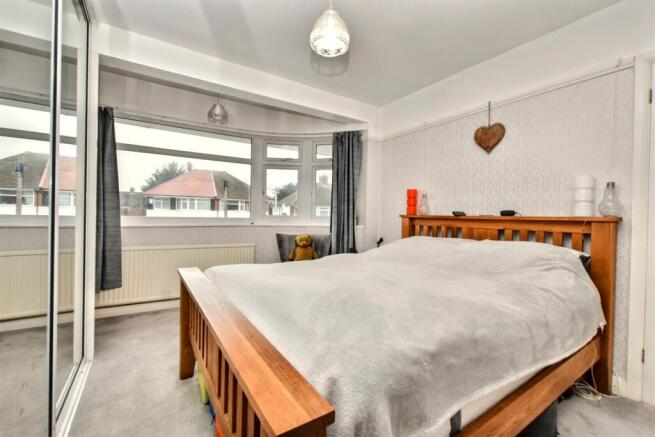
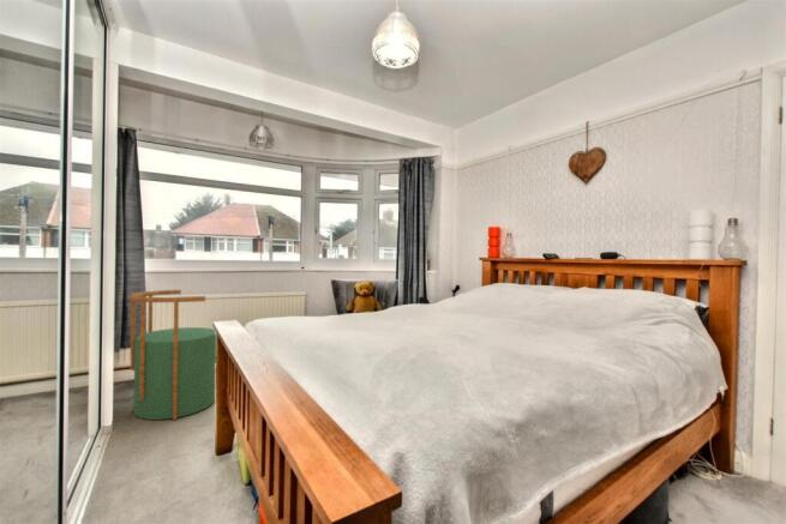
+ stool [128,289,217,421]
